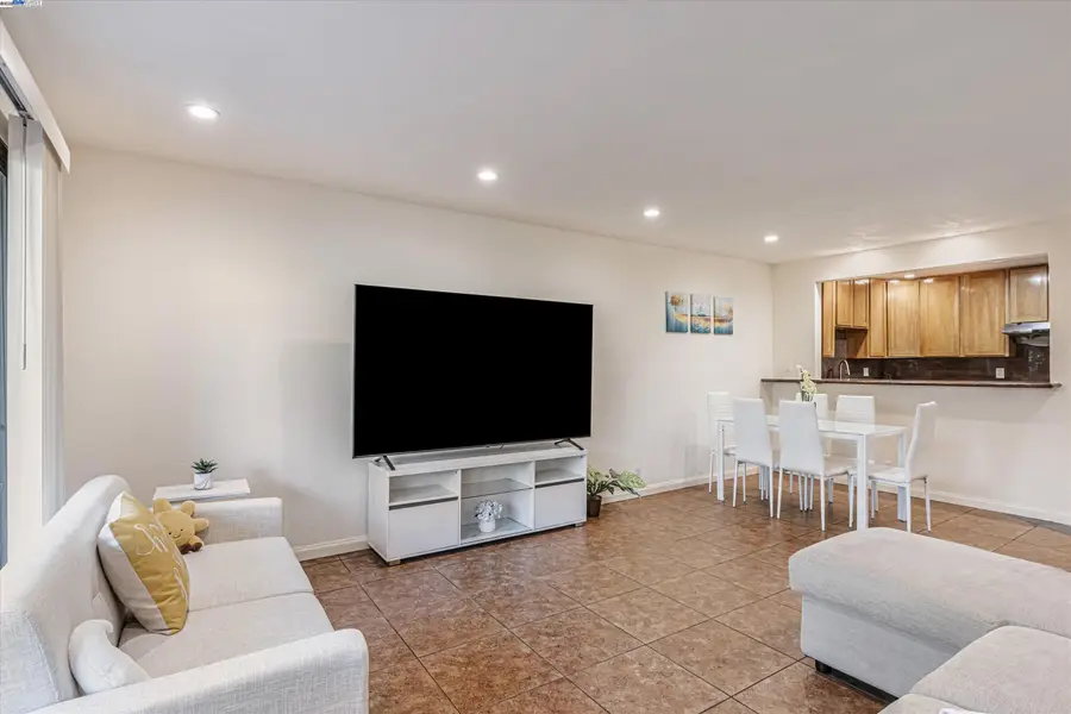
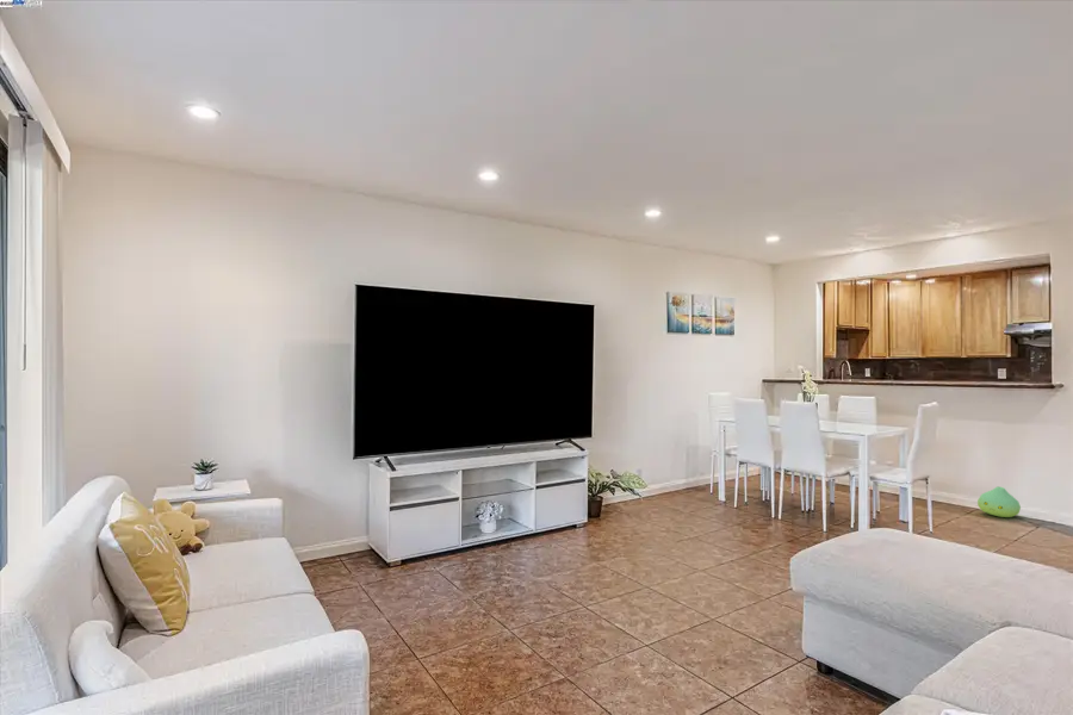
+ plush toy [976,486,1022,518]
